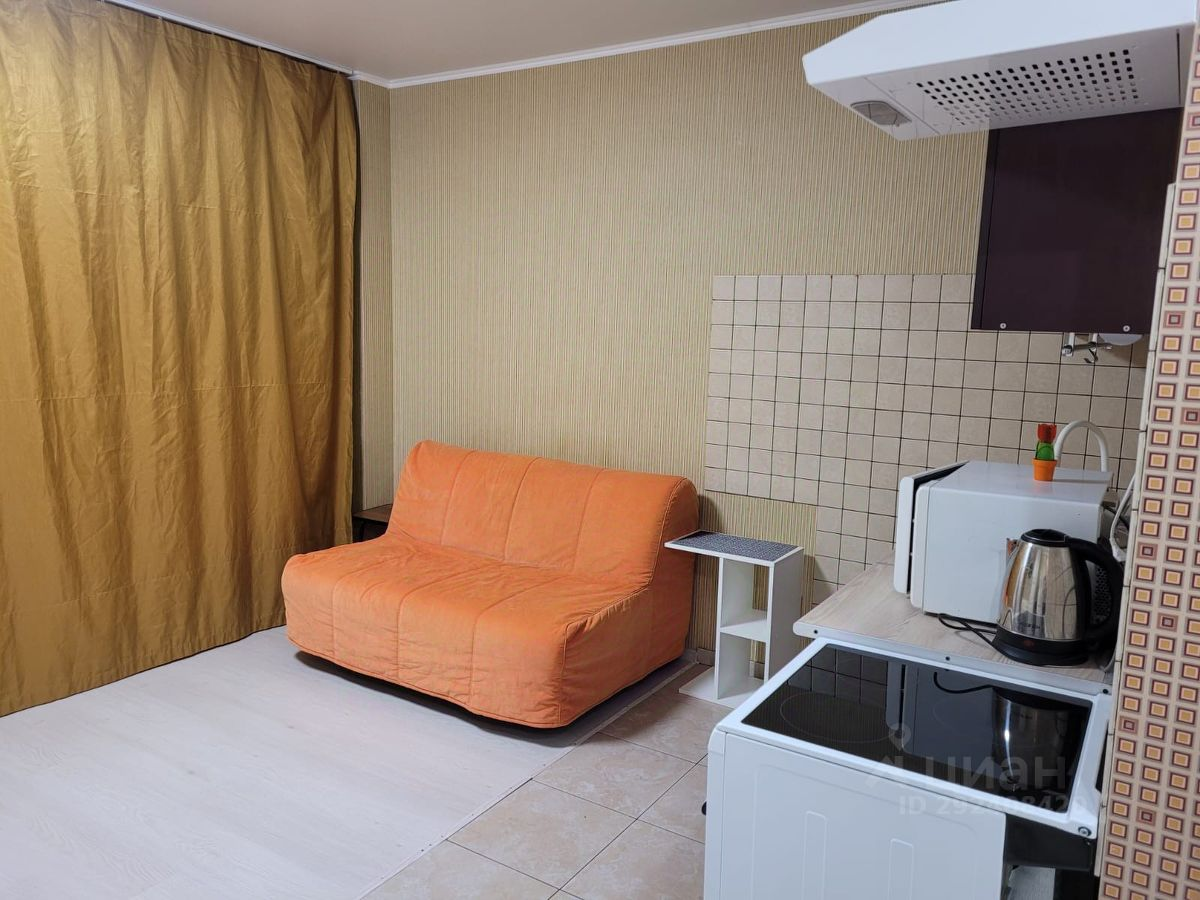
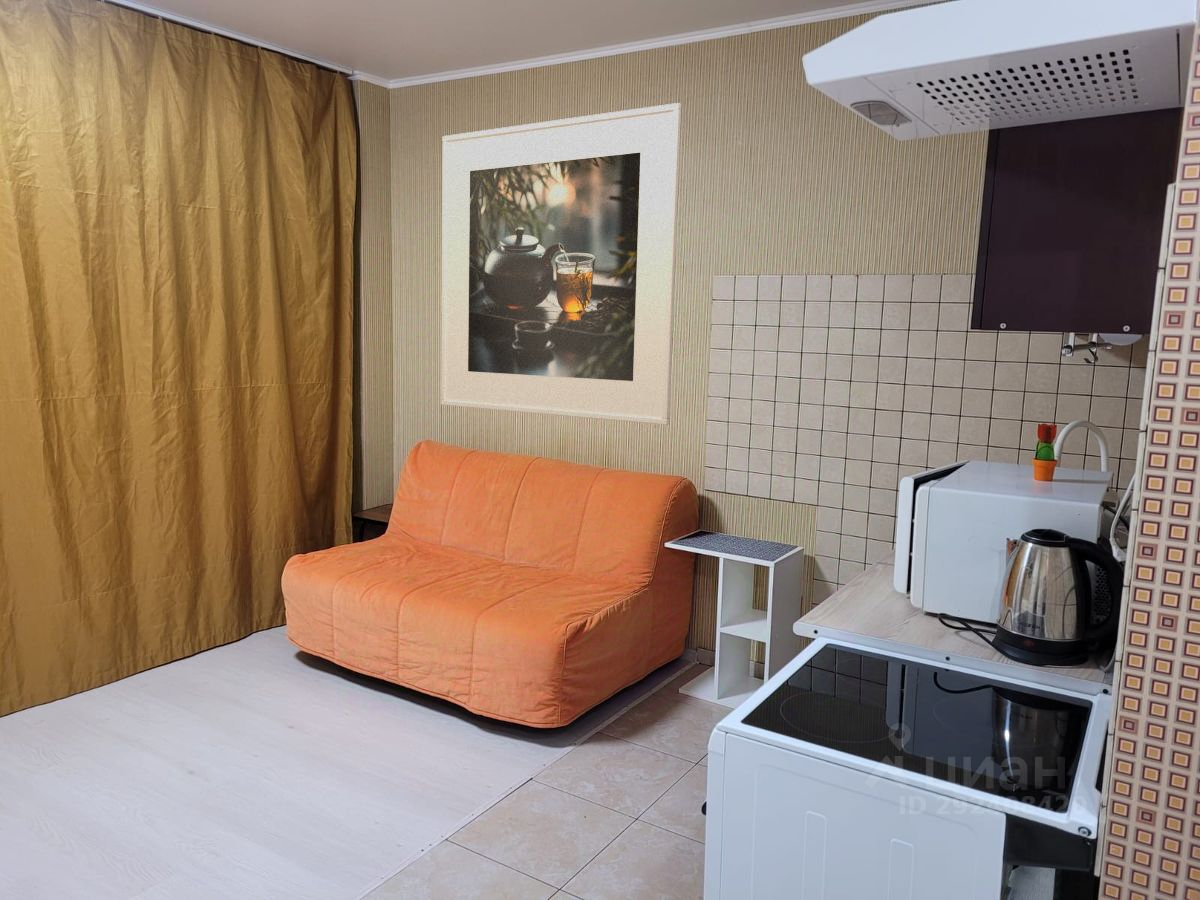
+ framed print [440,102,682,426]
